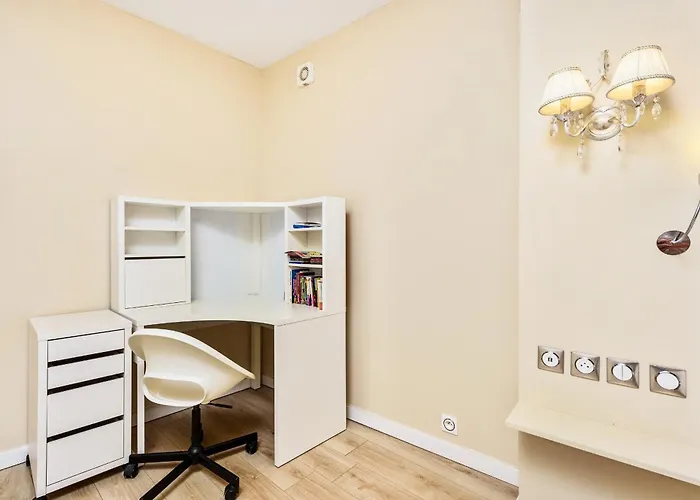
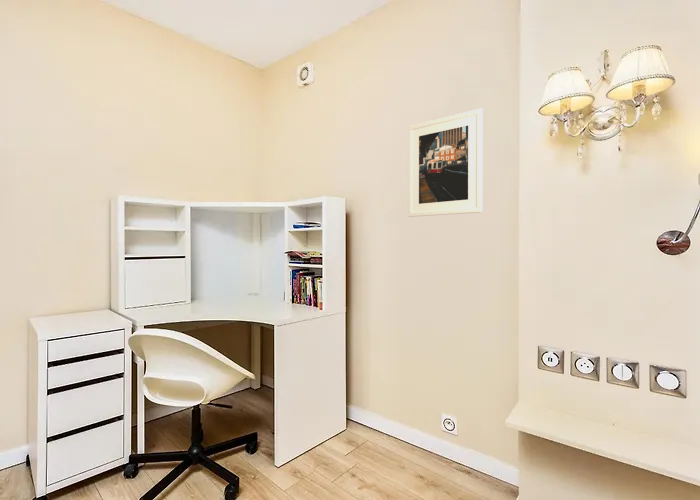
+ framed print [407,108,484,218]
